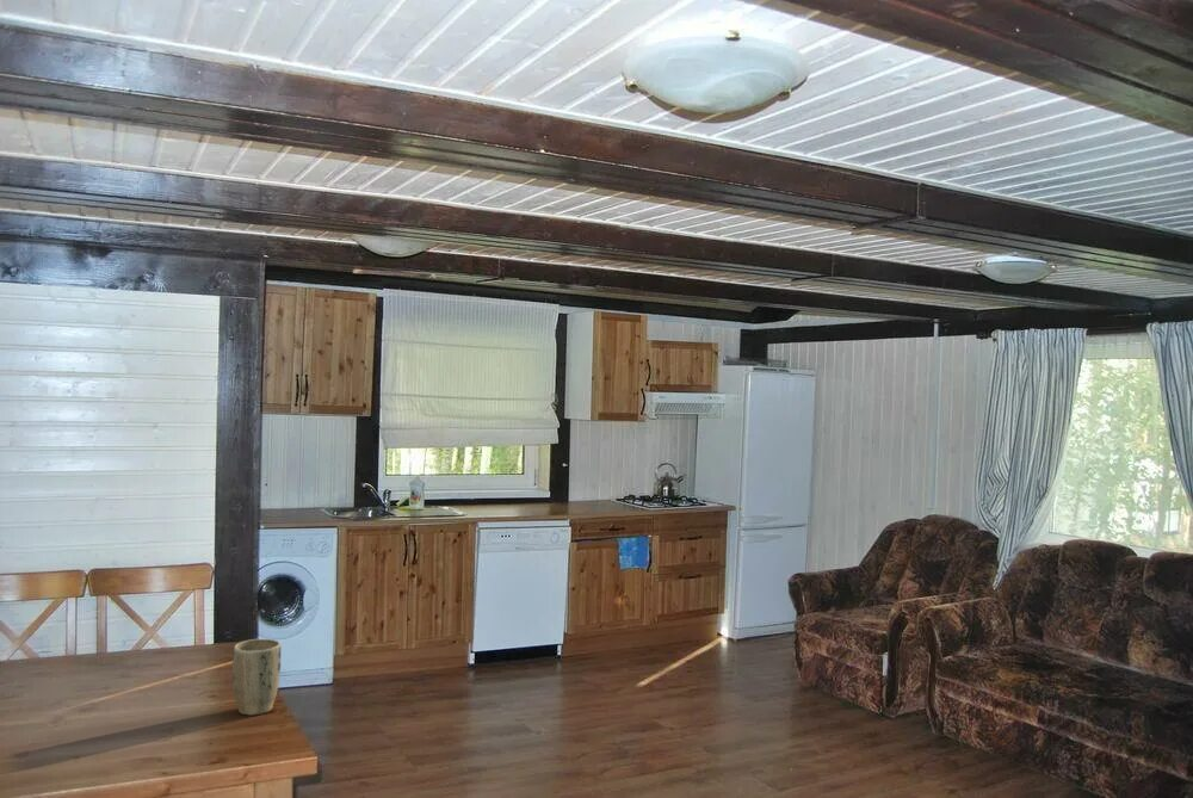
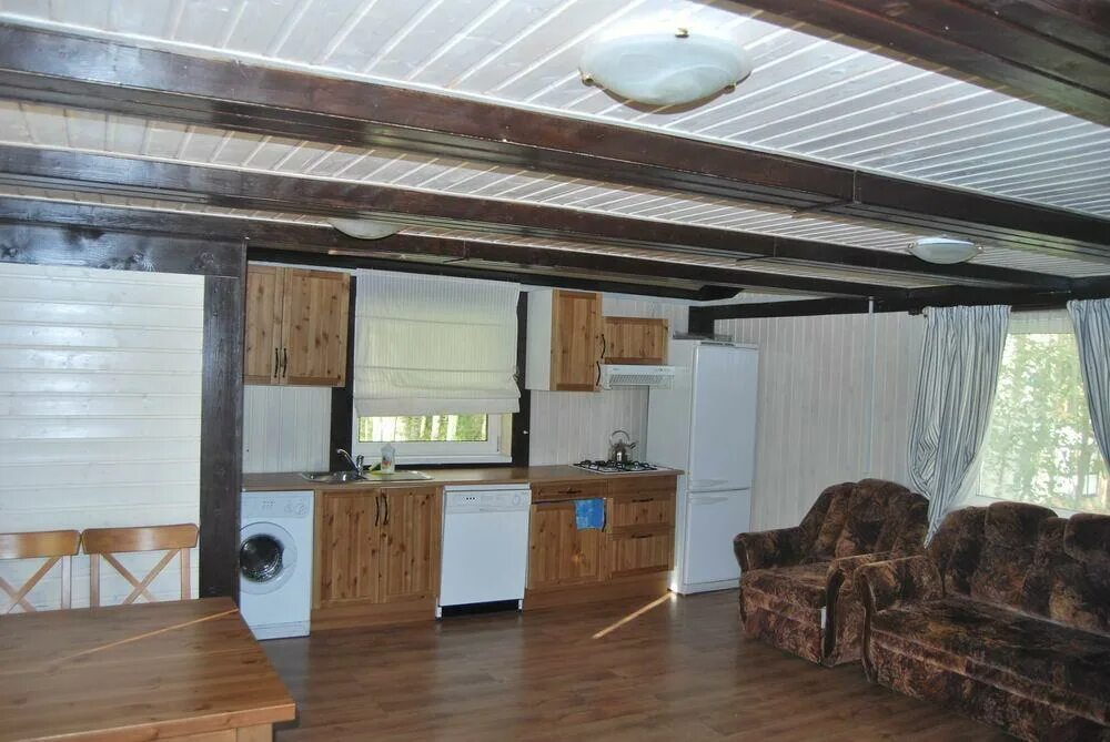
- plant pot [231,638,282,717]
